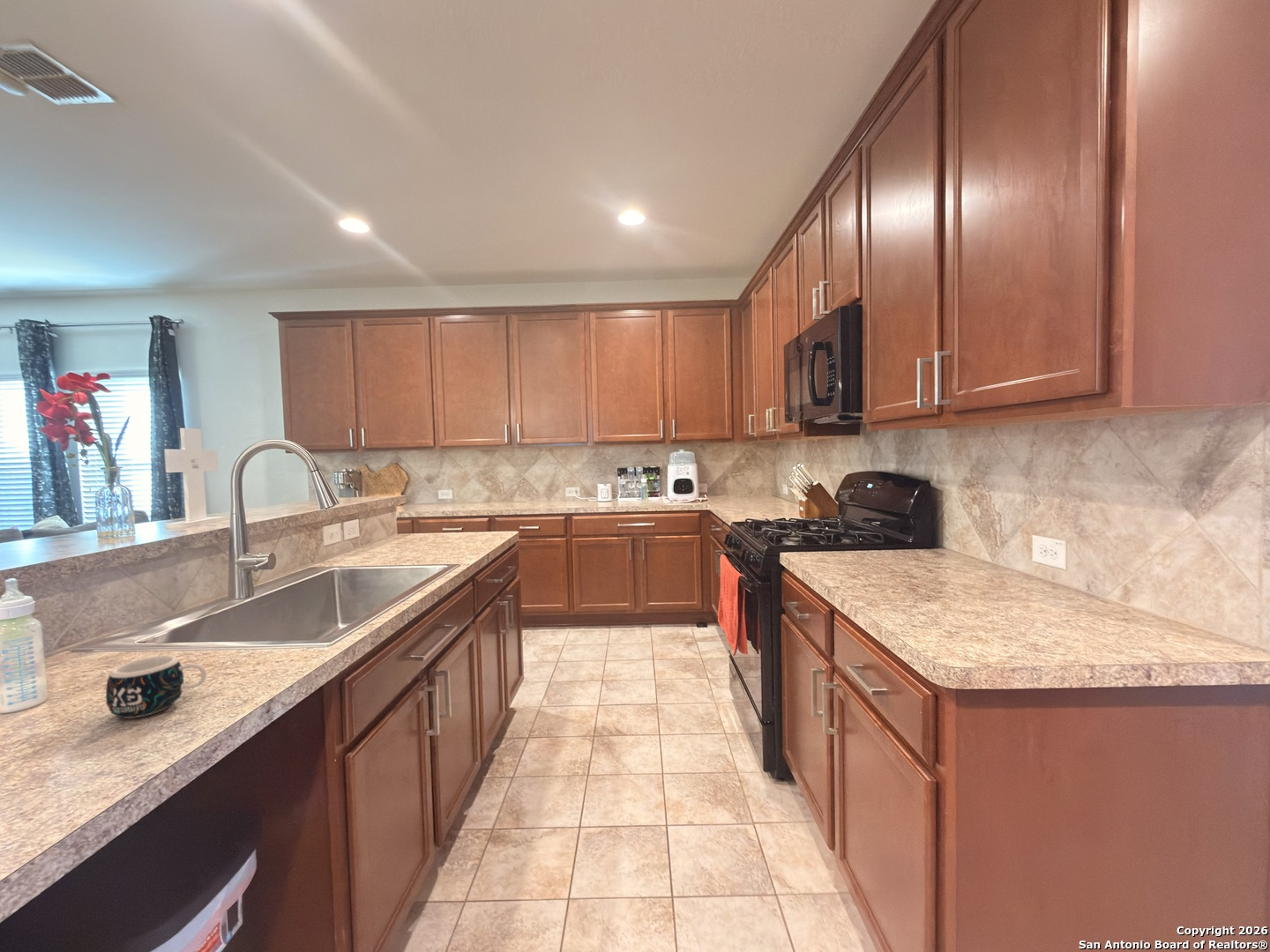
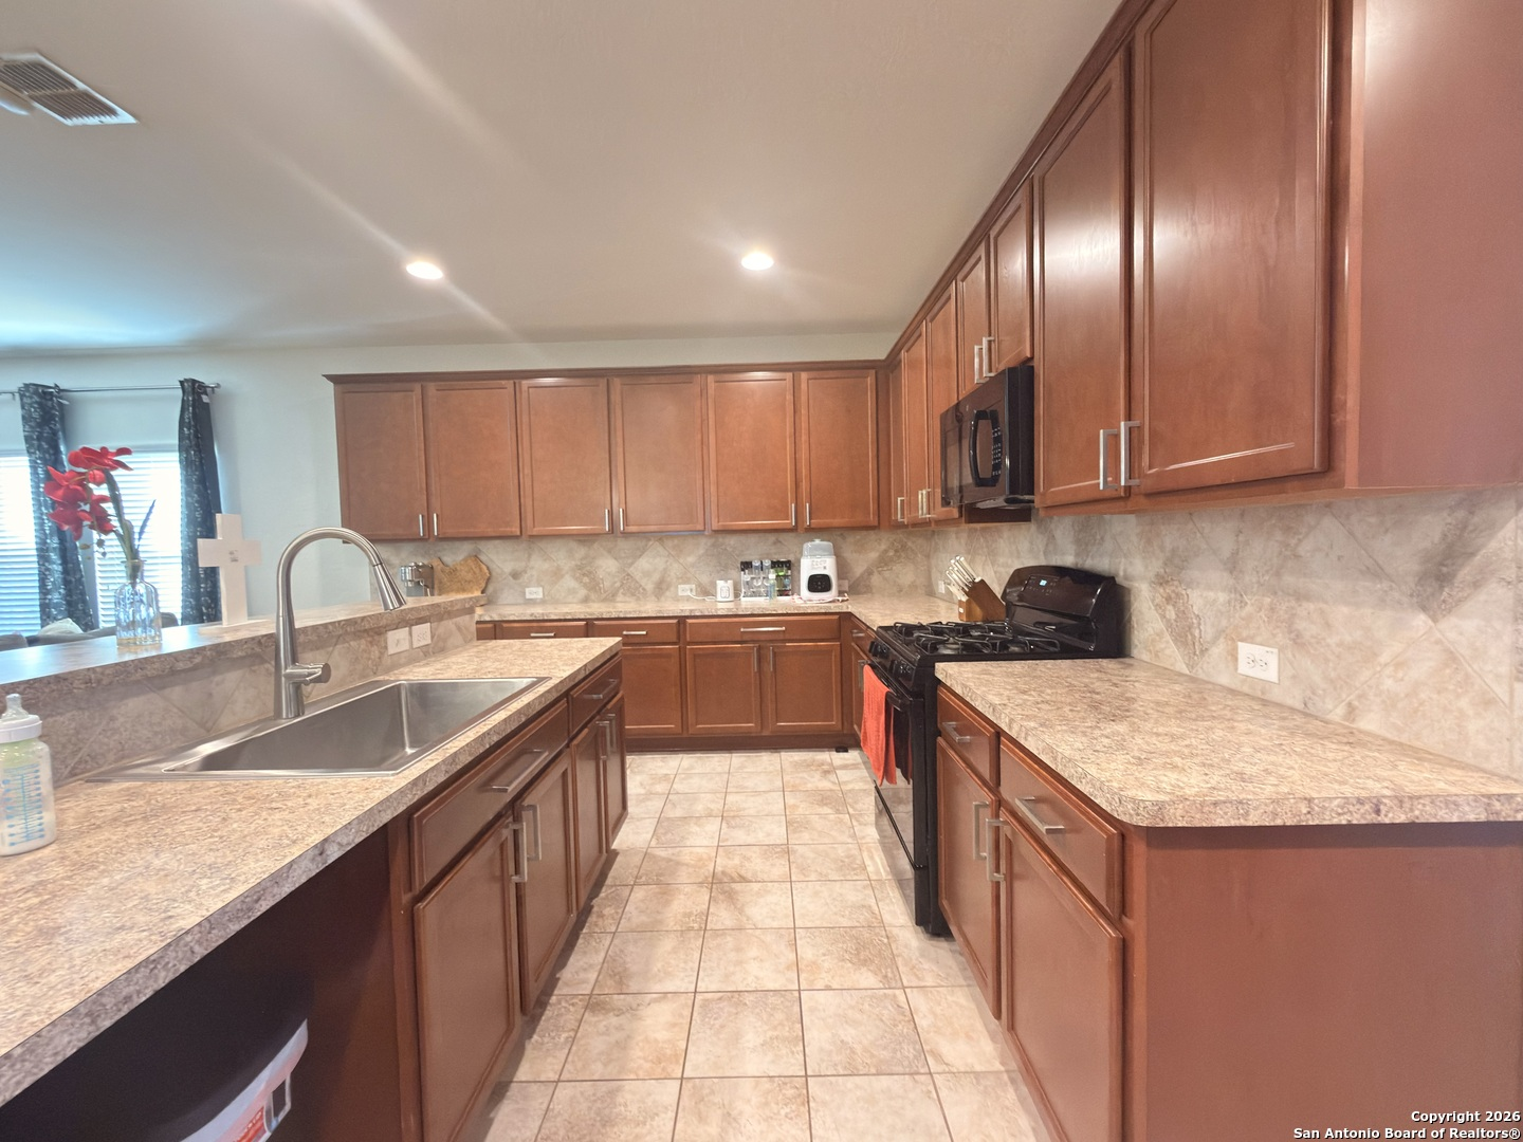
- mug [105,654,207,719]
